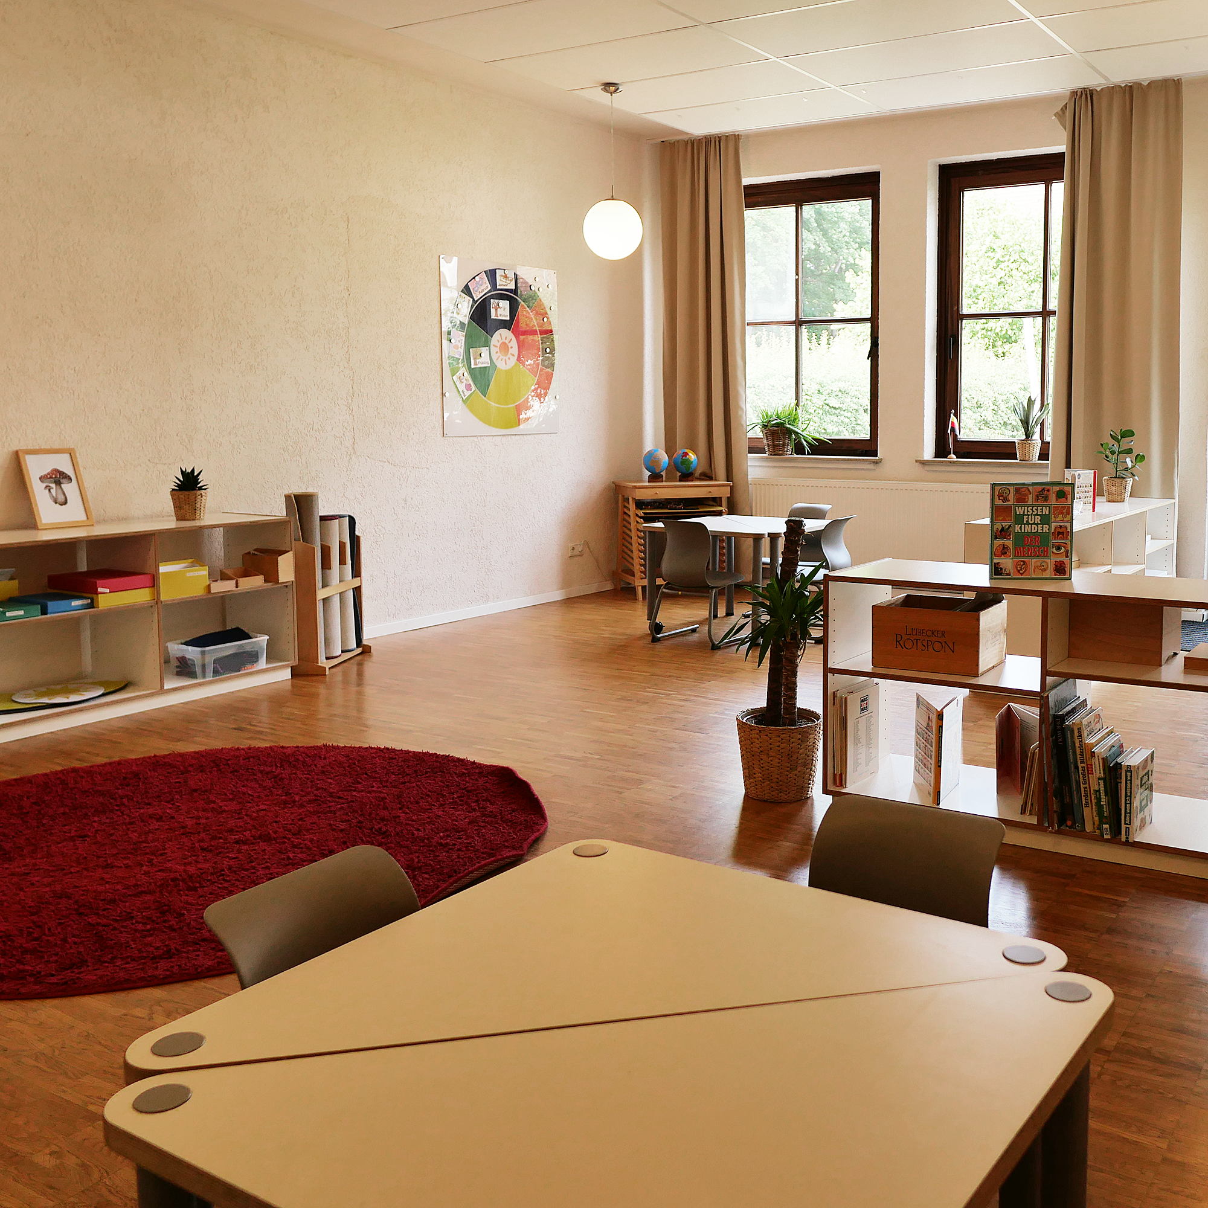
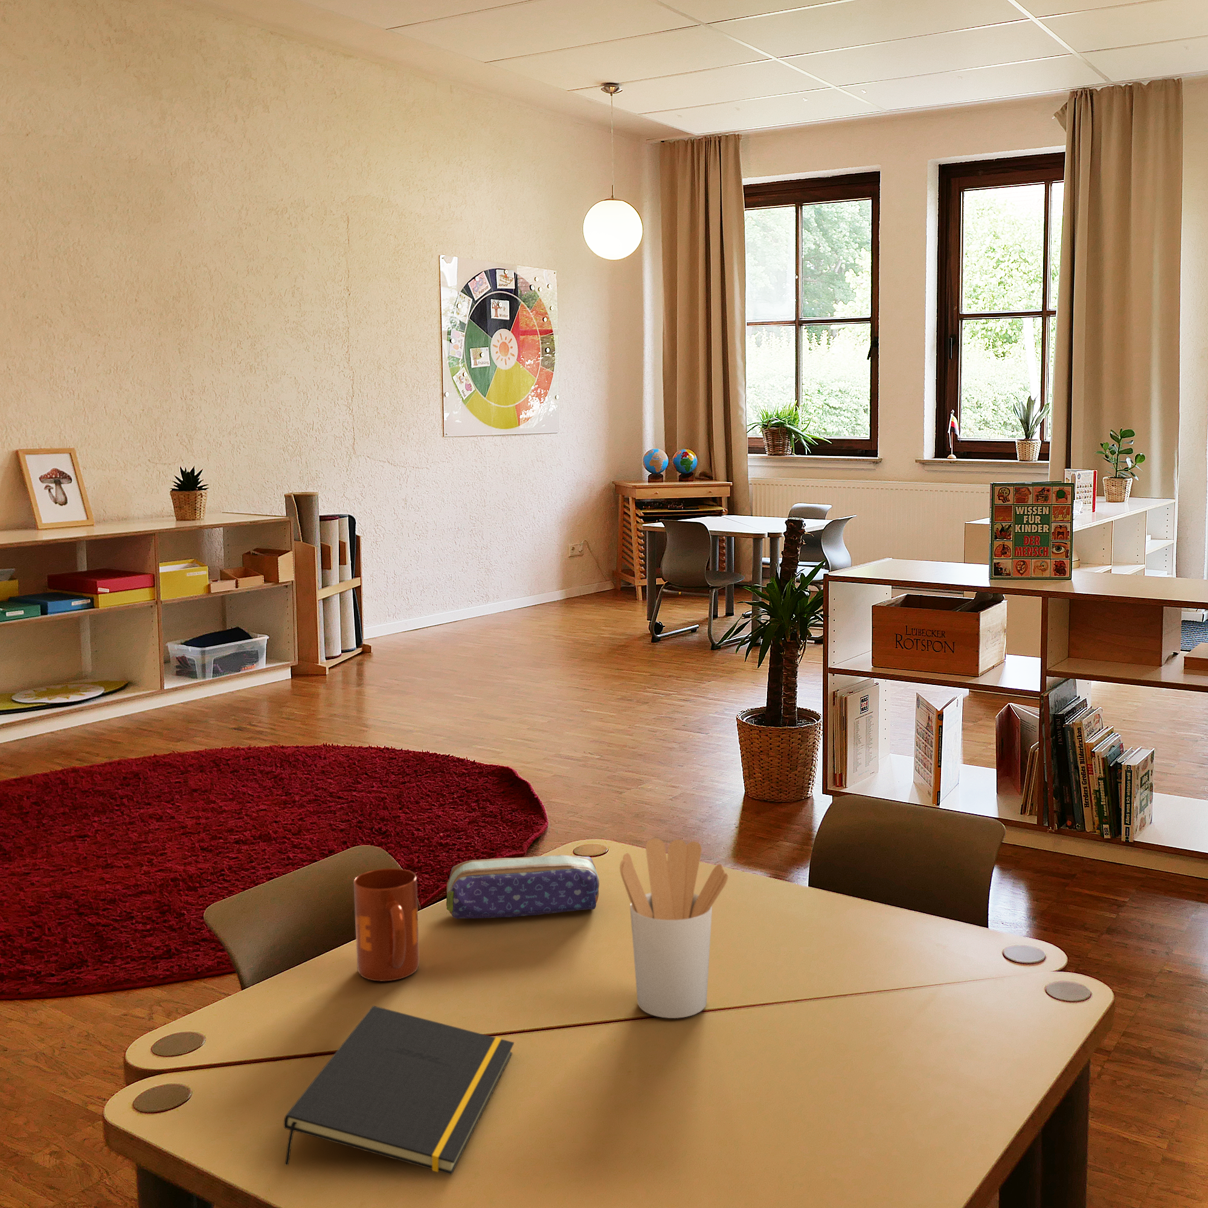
+ pencil case [446,854,600,919]
+ mug [353,868,419,981]
+ utensil holder [619,837,729,1019]
+ notepad [283,1006,514,1176]
